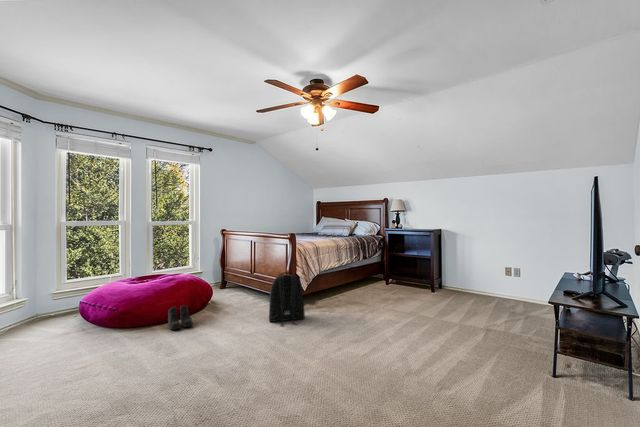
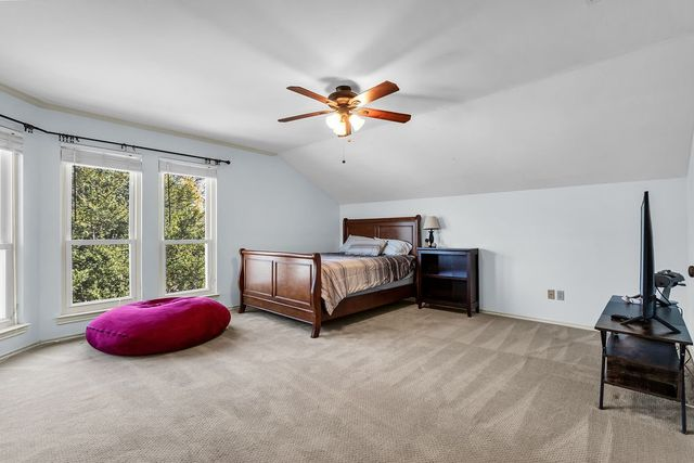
- boots [167,304,193,331]
- backpack [268,271,306,327]
